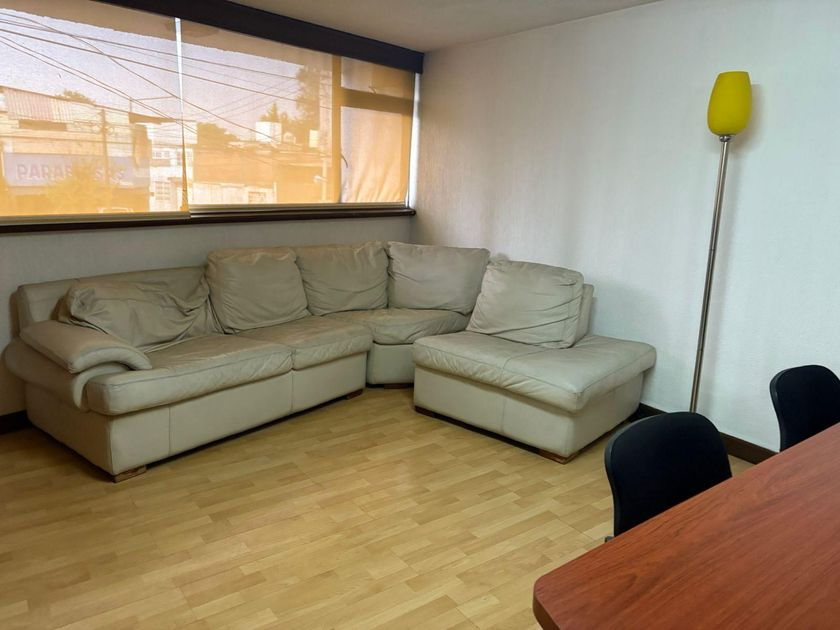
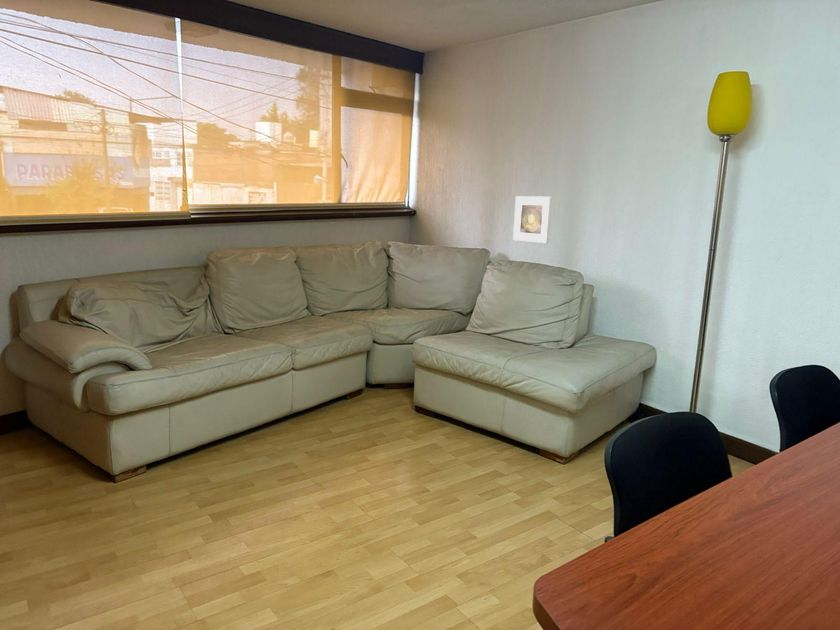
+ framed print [512,195,553,244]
